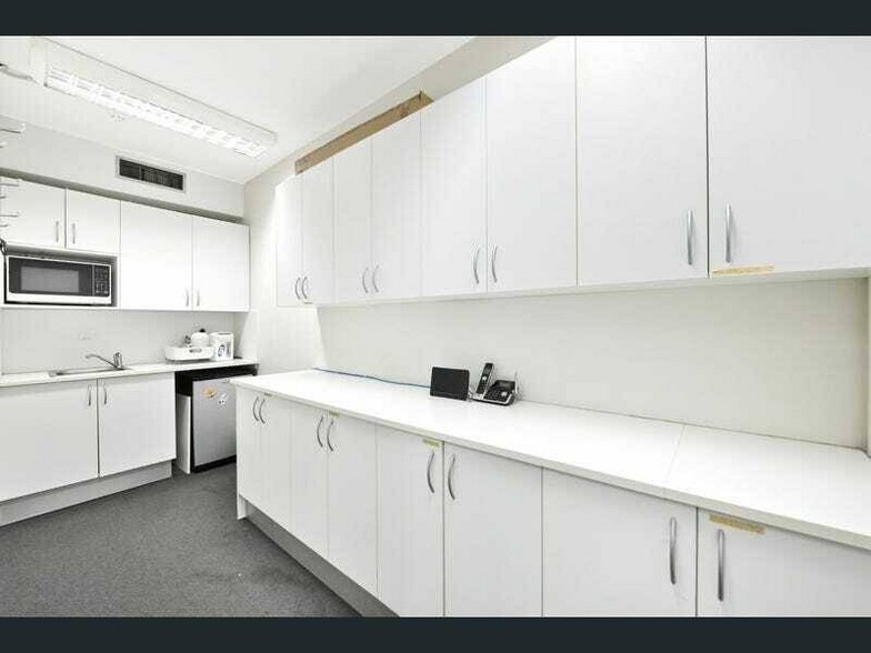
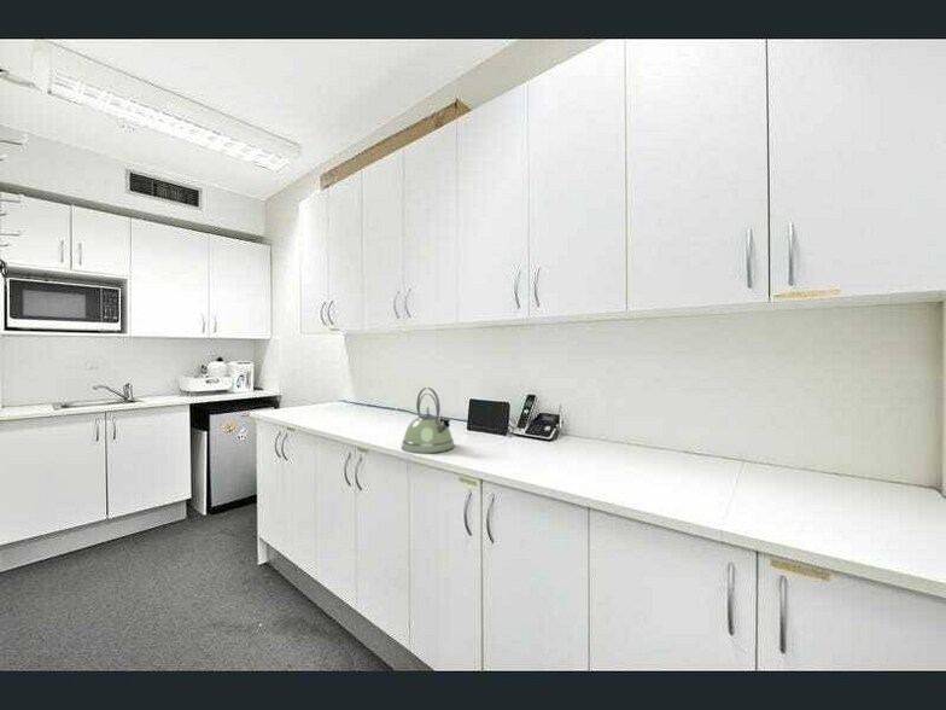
+ kettle [401,386,456,454]
